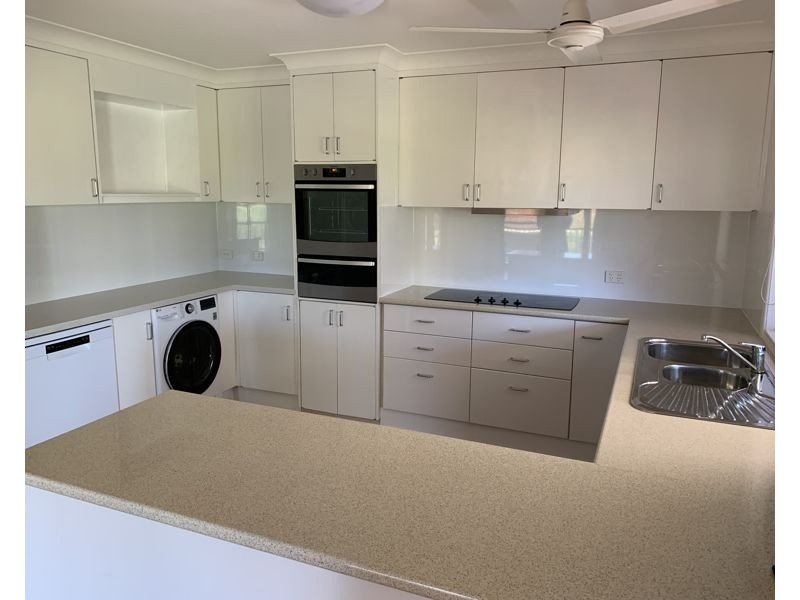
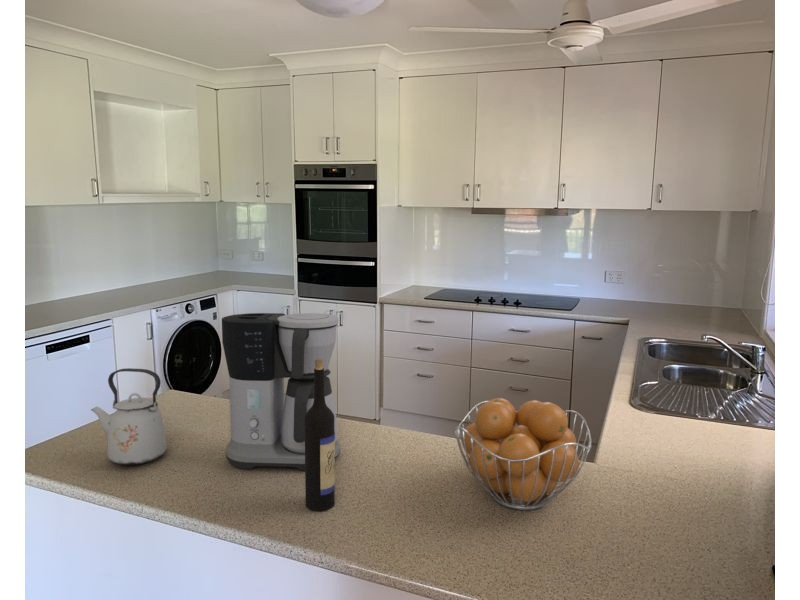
+ coffee maker [221,312,341,471]
+ kettle [90,367,168,466]
+ fruit basket [454,397,593,511]
+ wine bottle [304,359,336,512]
